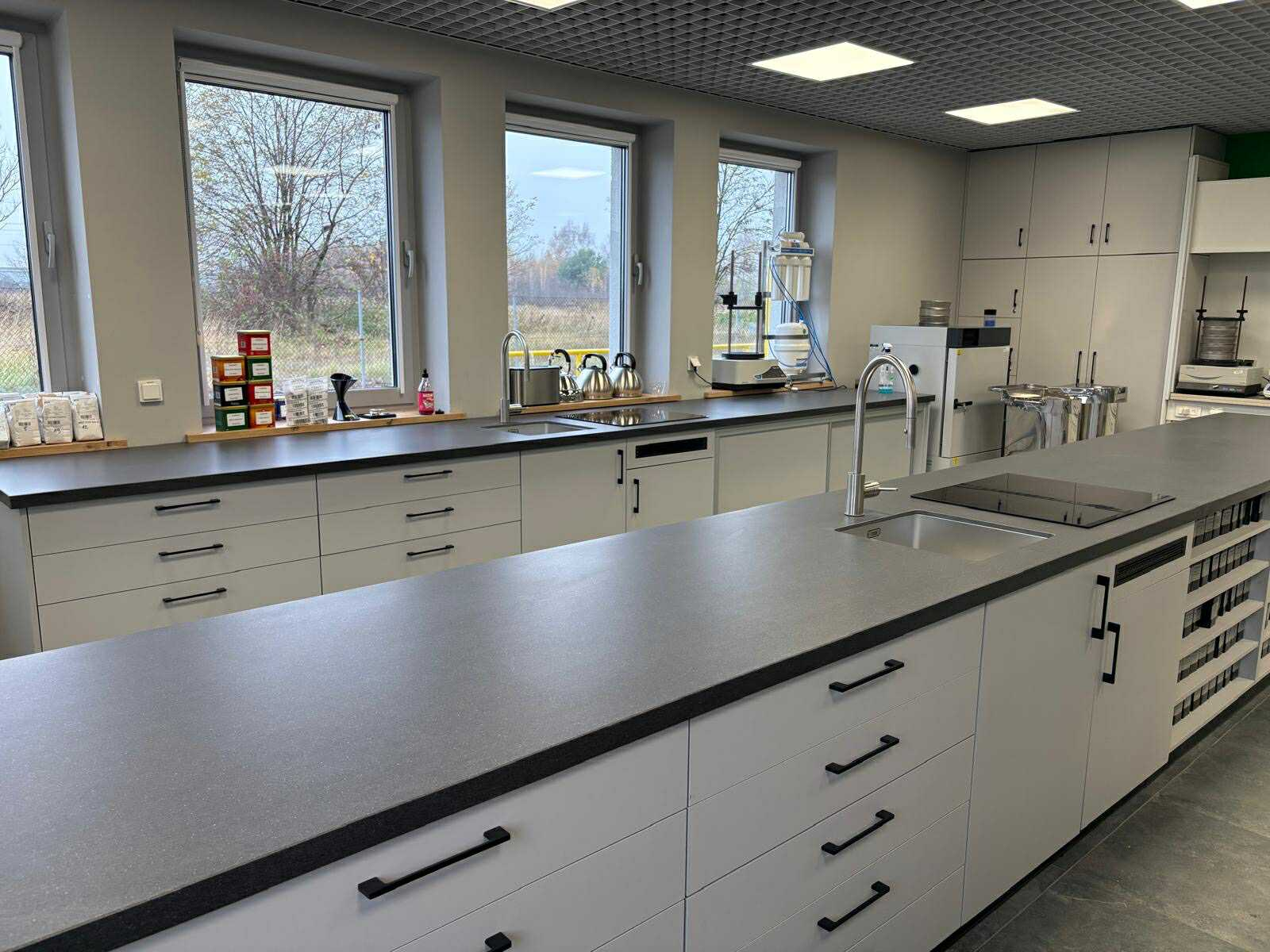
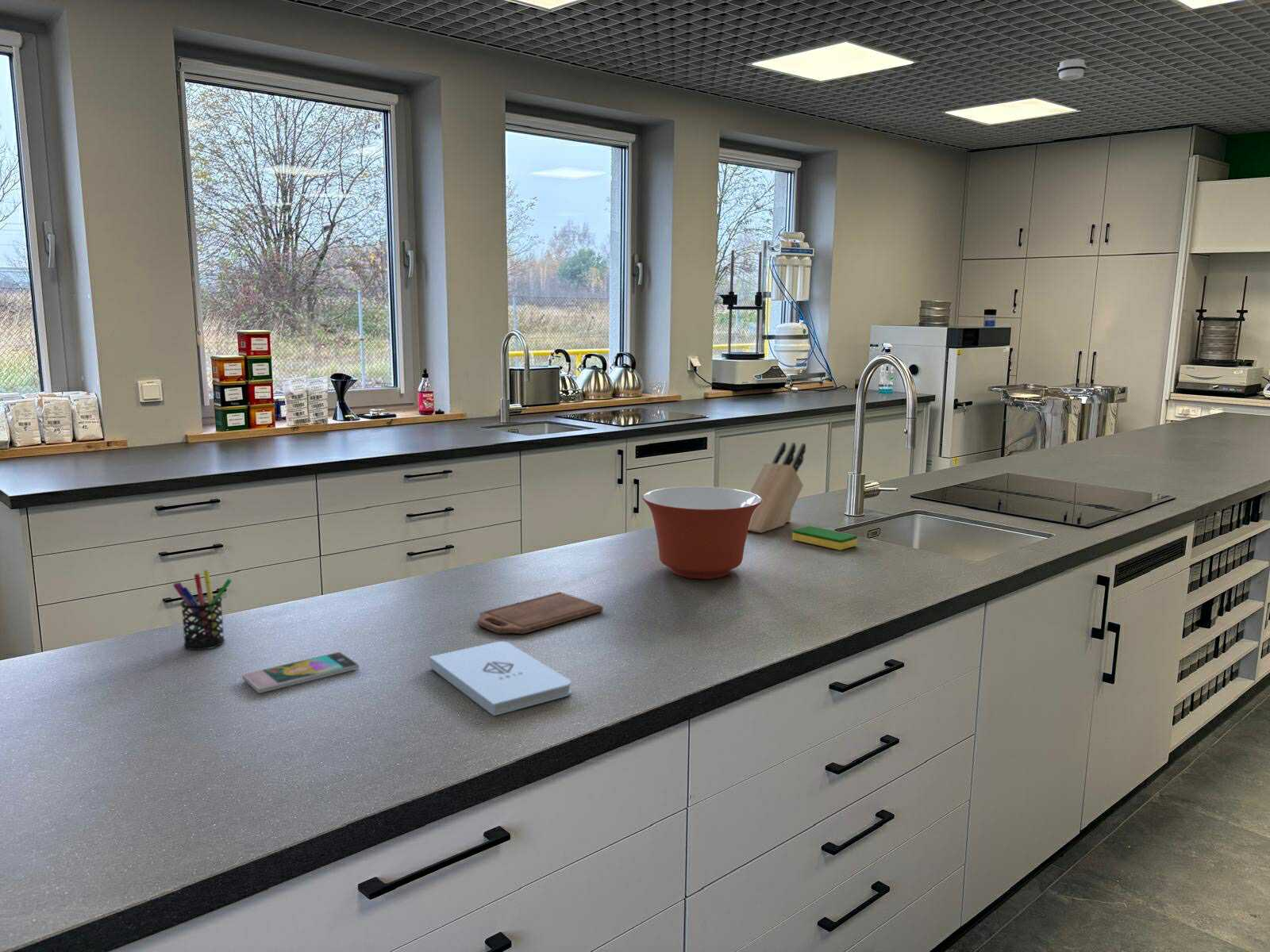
+ knife block [748,441,806,534]
+ pen holder [172,569,233,651]
+ notepad [429,640,571,716]
+ smartphone [241,651,360,693]
+ smoke detector [1056,58,1087,81]
+ mixing bowl [642,486,763,580]
+ cutting board [477,591,604,635]
+ dish sponge [792,525,858,551]
